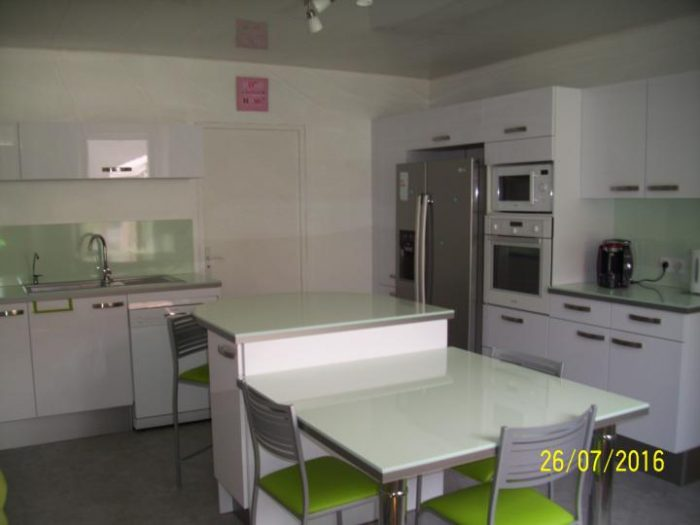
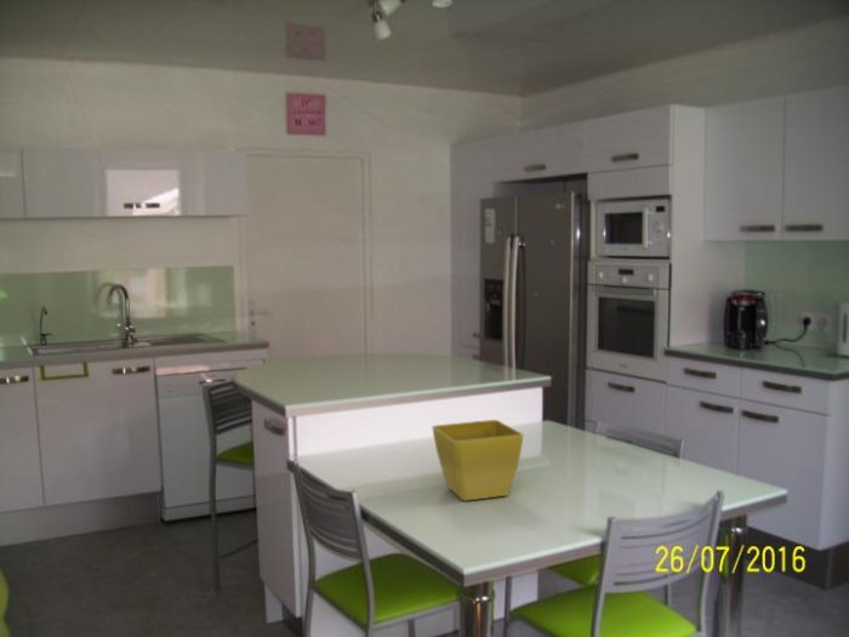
+ flower pot [431,419,524,502]
